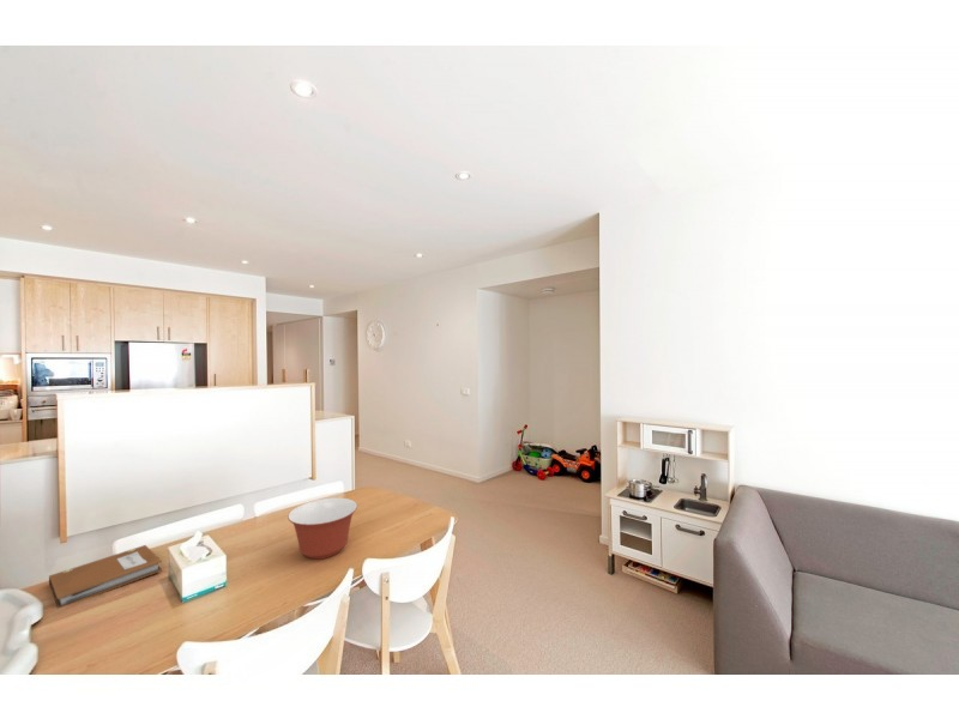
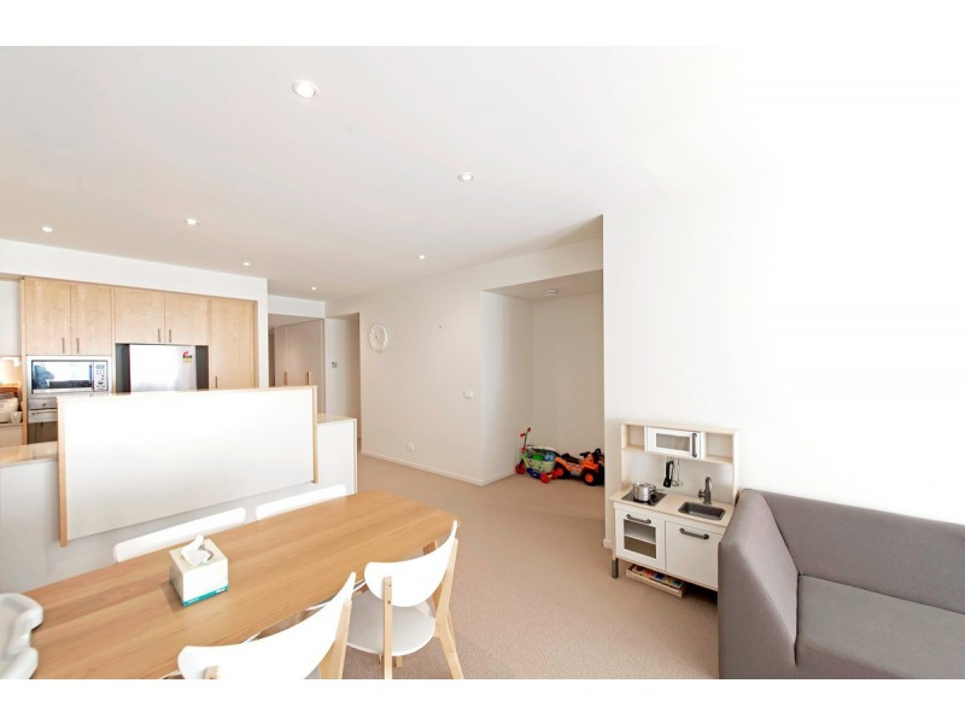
- mixing bowl [287,497,358,560]
- notebook [48,544,163,610]
